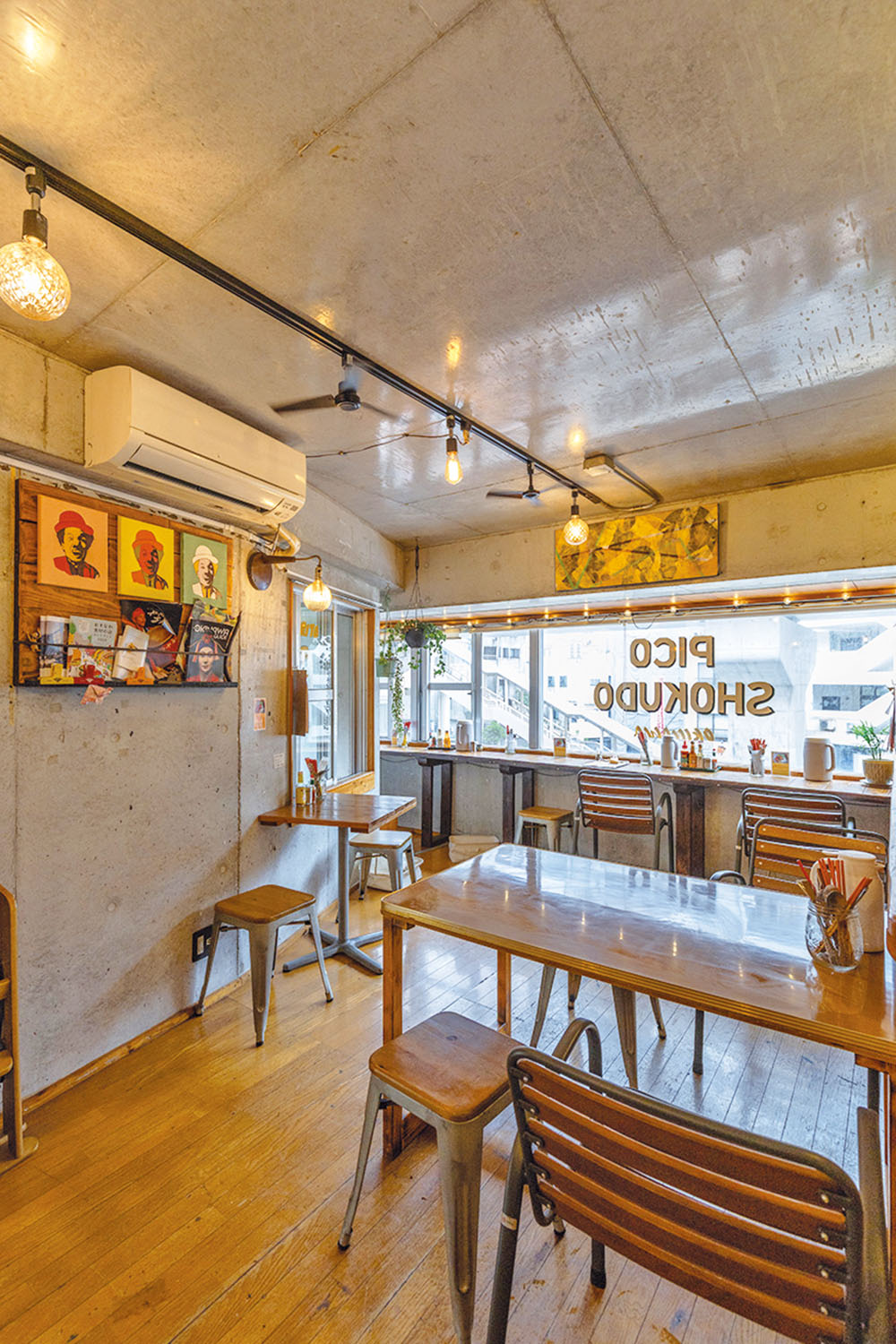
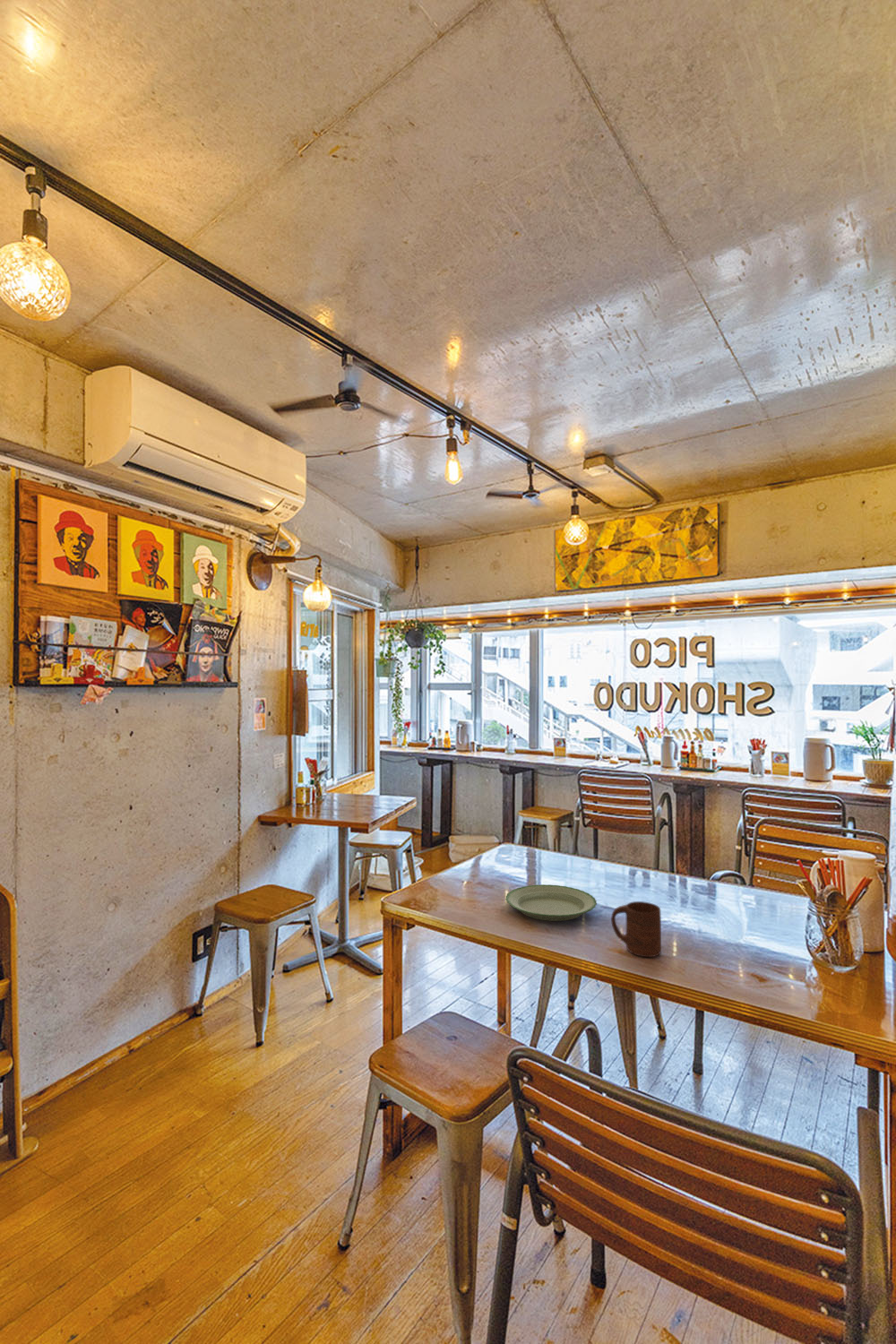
+ plate [504,883,598,922]
+ cup [610,900,662,958]
